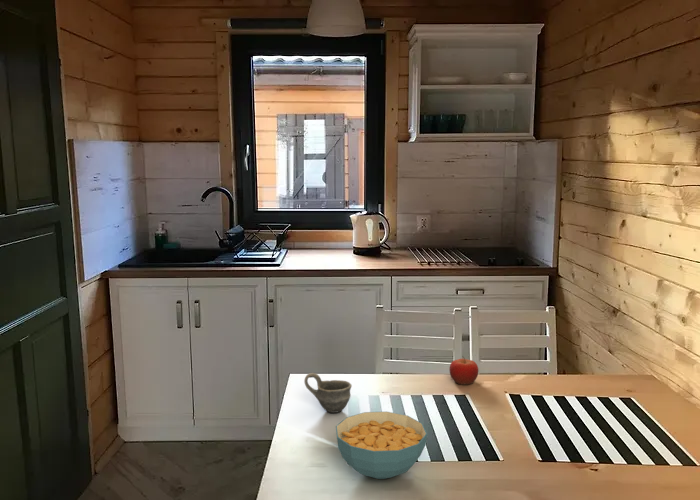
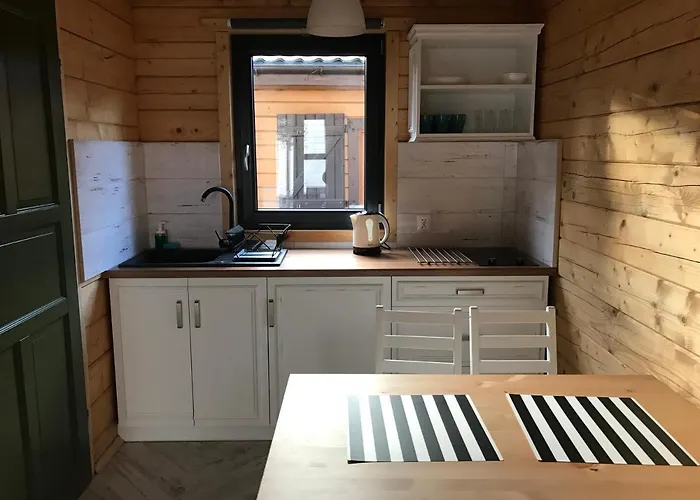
- cup [303,372,353,414]
- fruit [448,355,479,386]
- cereal bowl [335,411,428,480]
